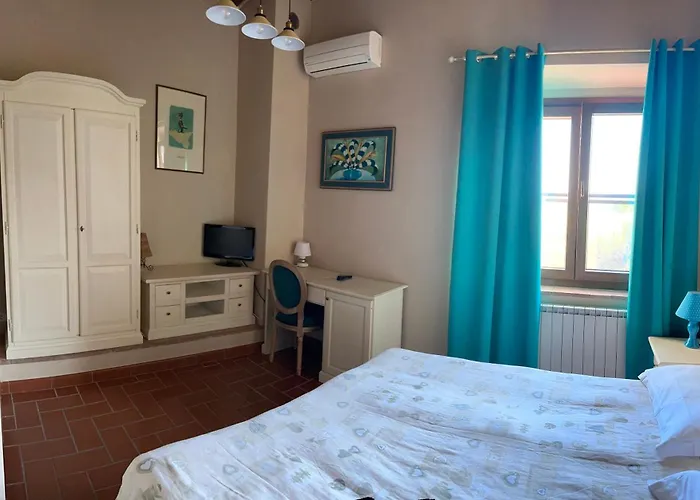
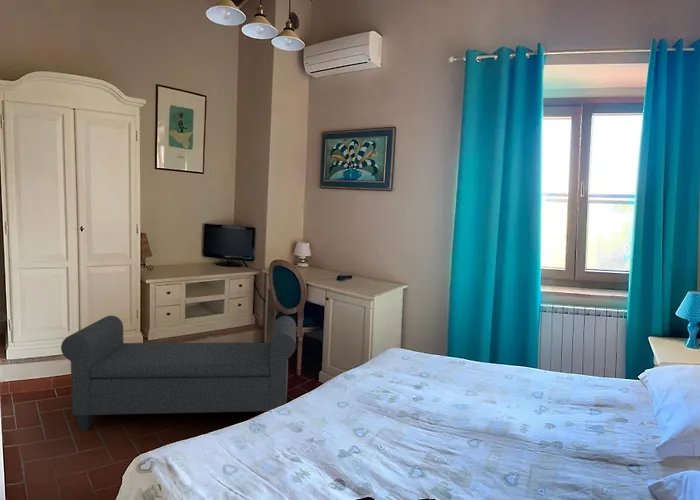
+ ottoman [60,315,297,432]
